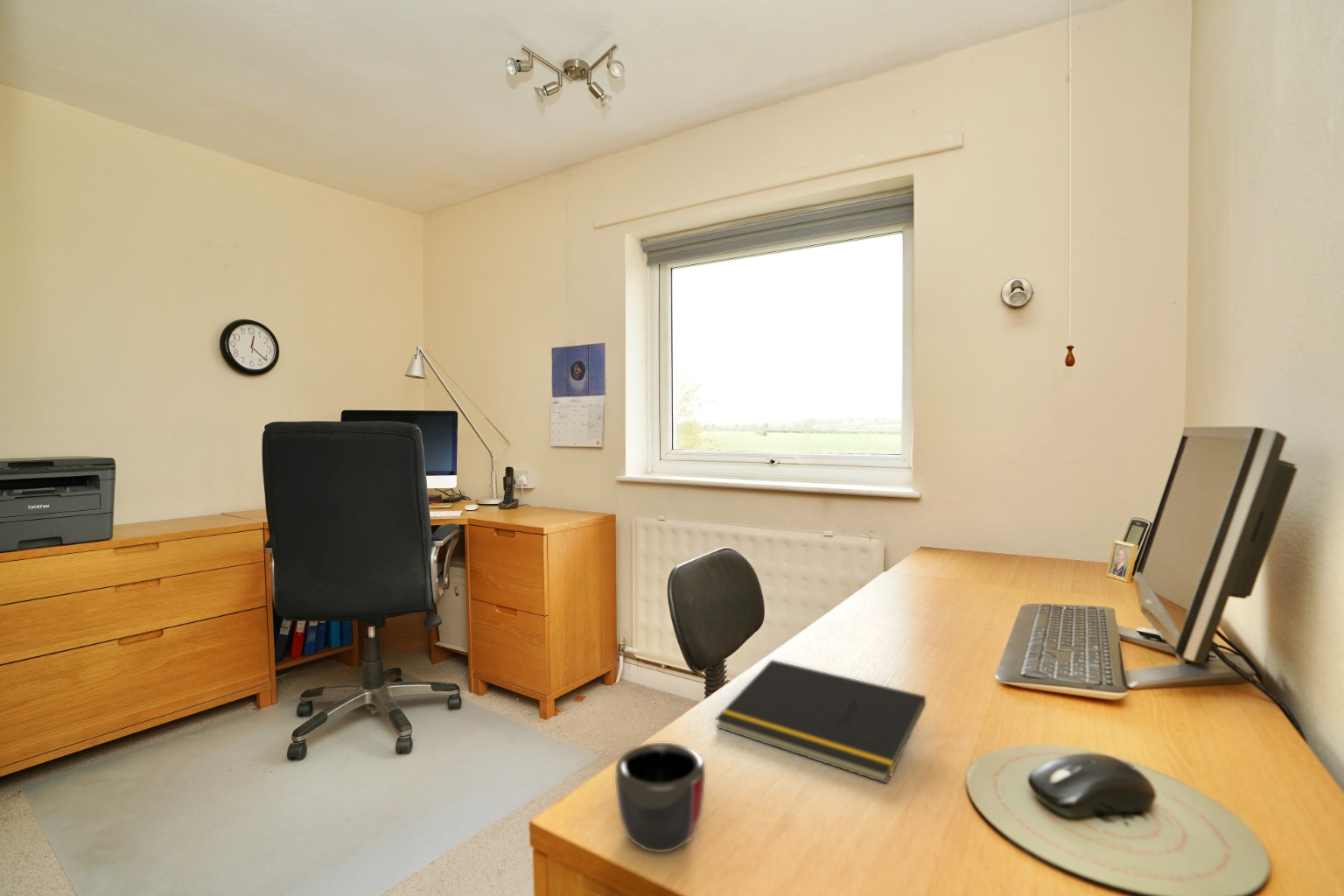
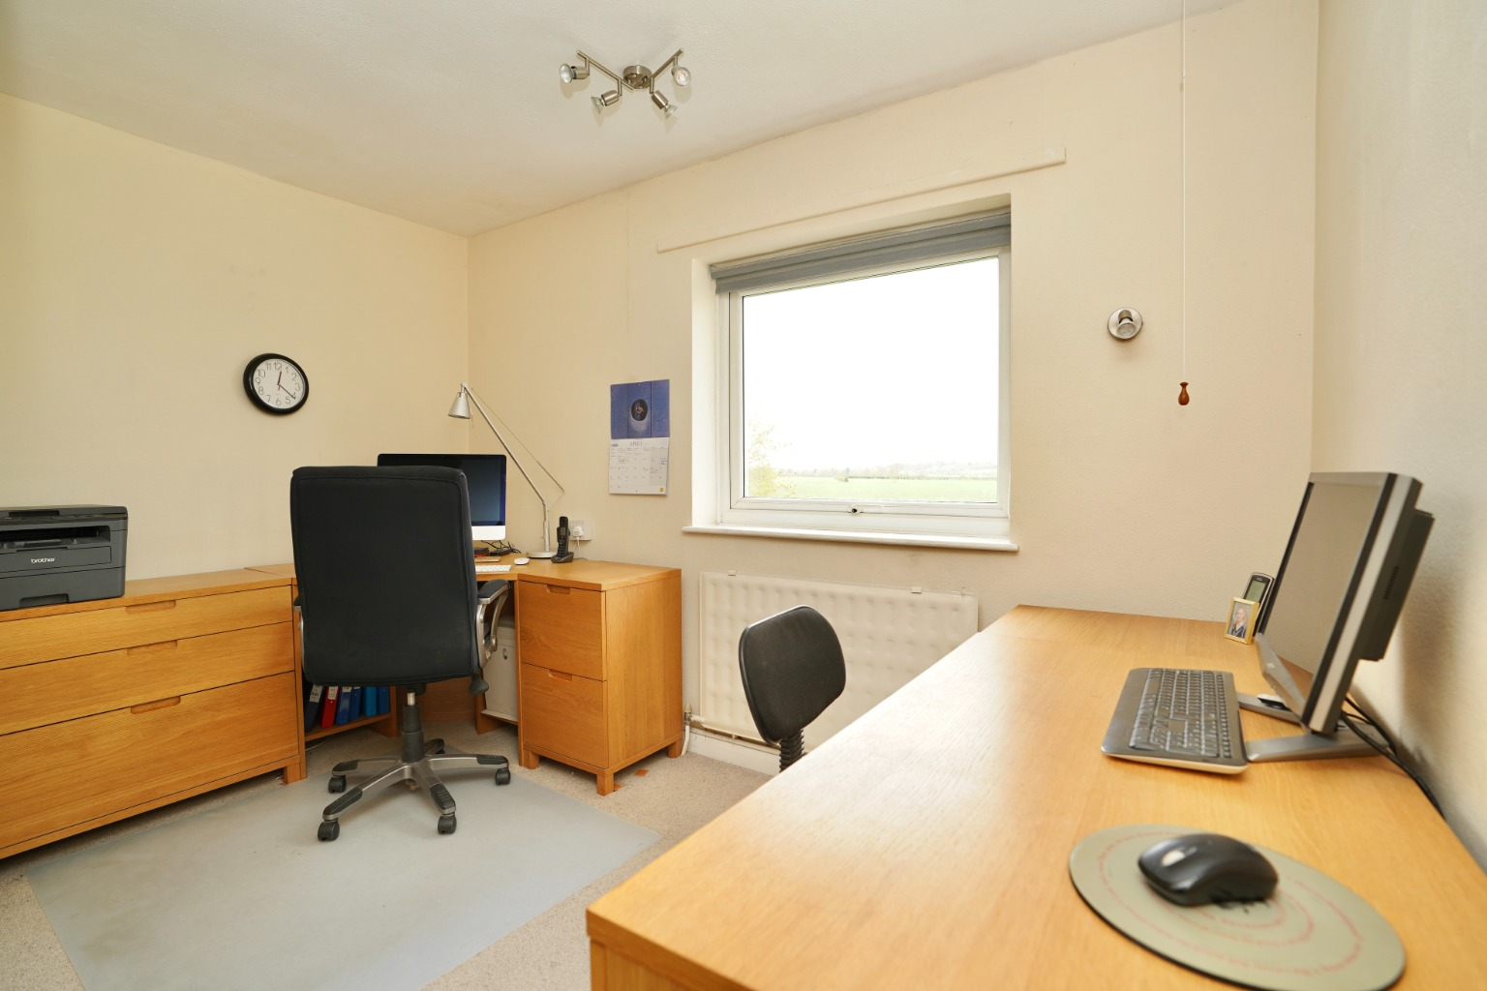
- mug [614,742,706,853]
- notepad [715,659,927,784]
